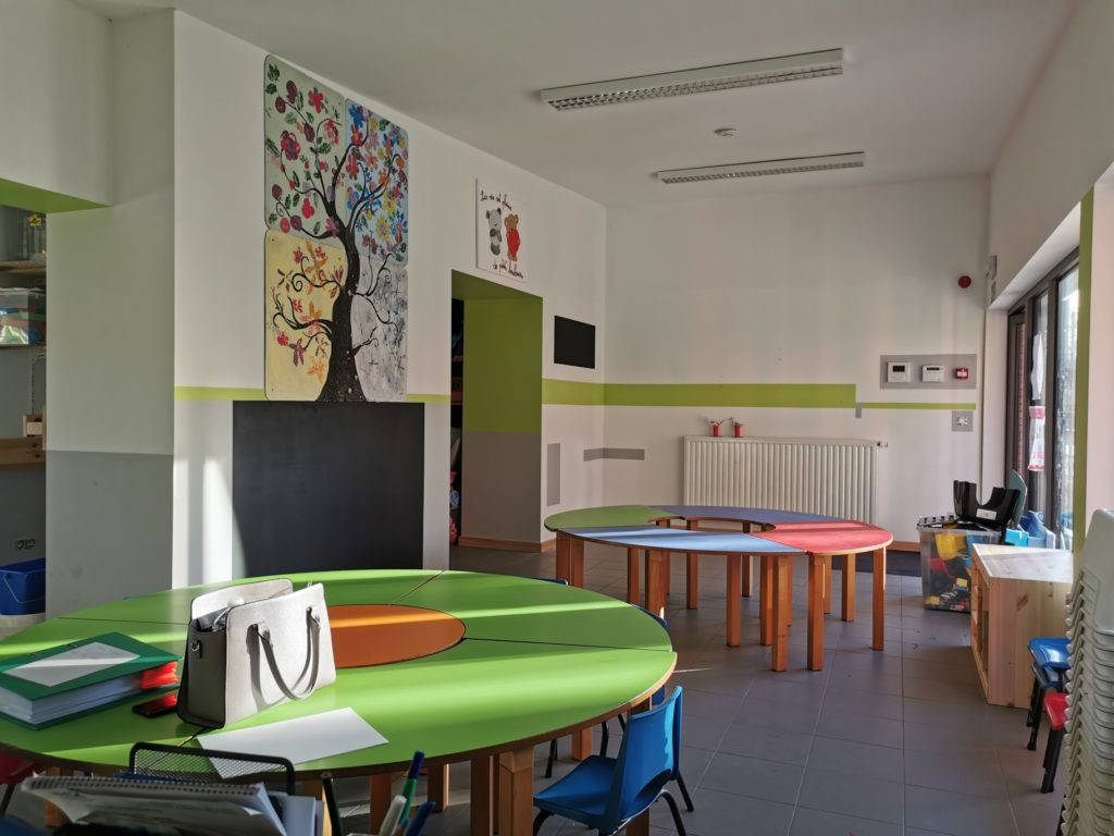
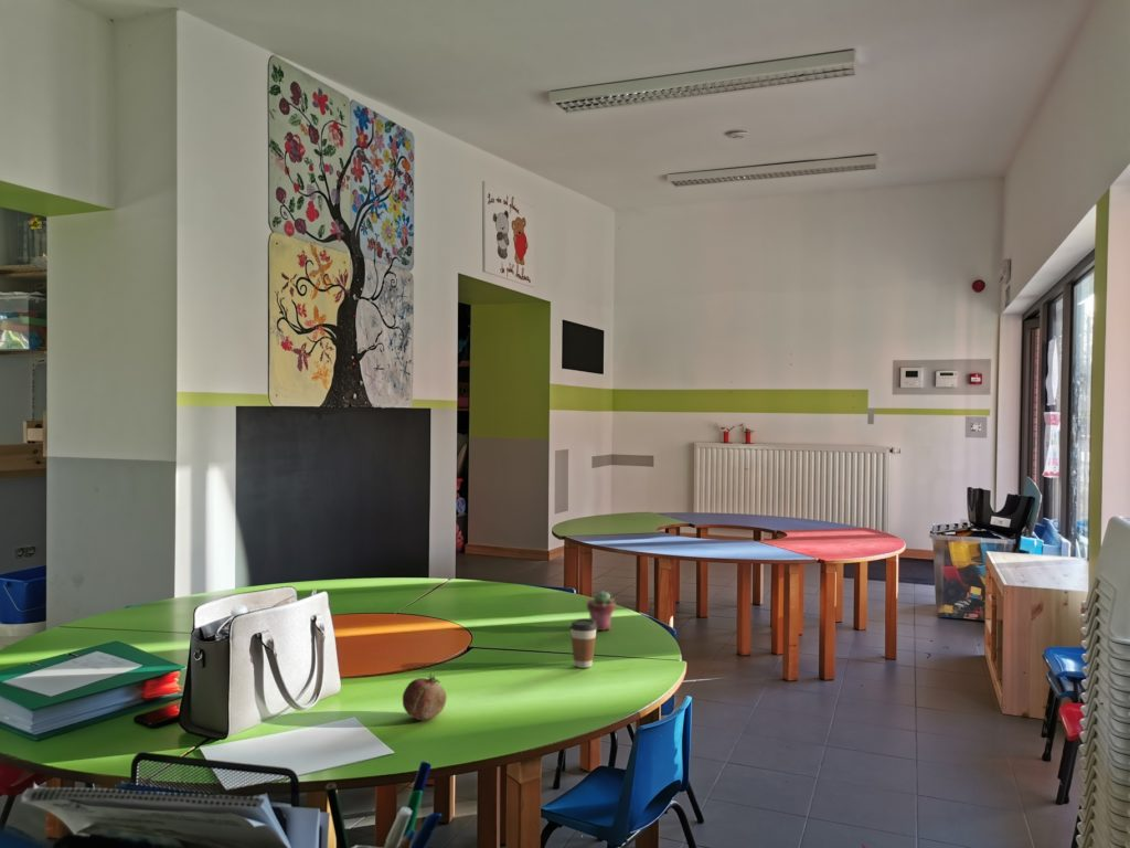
+ fruit [402,674,448,721]
+ coffee cup [569,618,597,669]
+ potted succulent [586,590,617,632]
